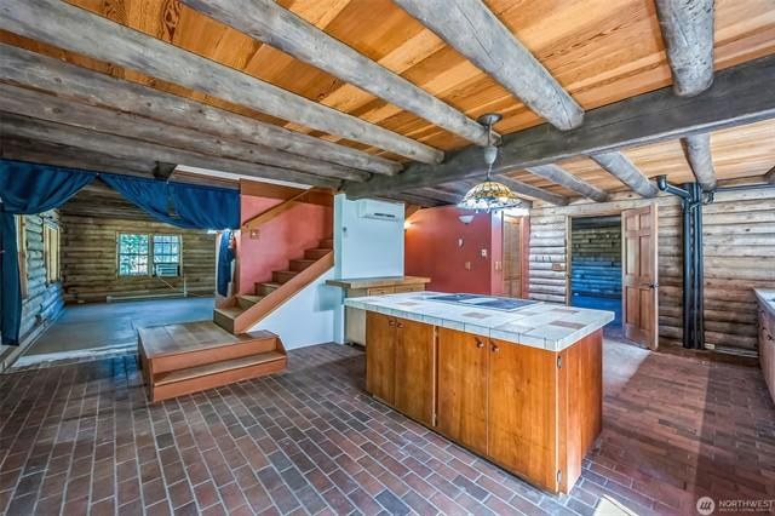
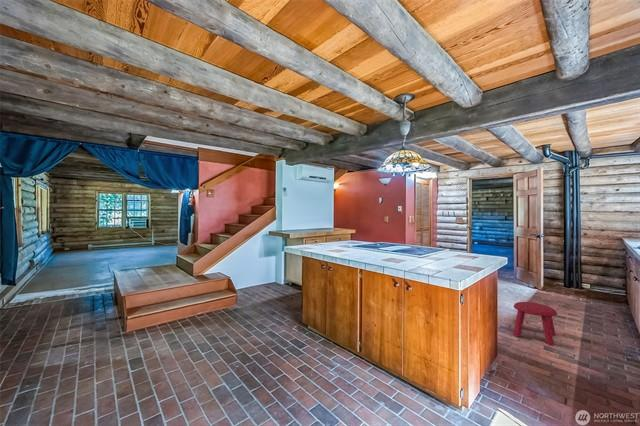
+ stool [512,301,558,346]
